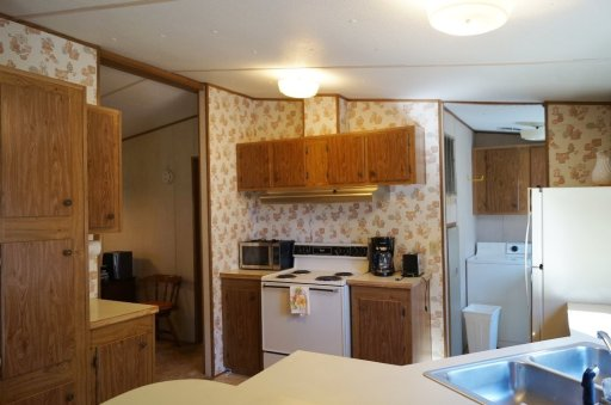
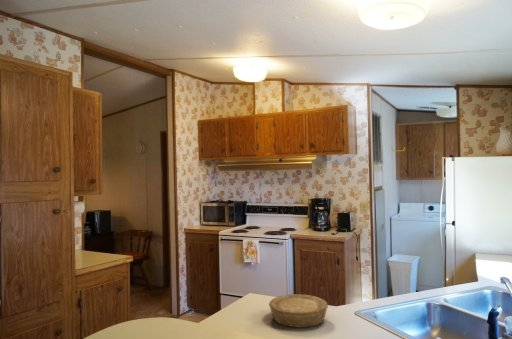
+ bowl [268,293,329,329]
